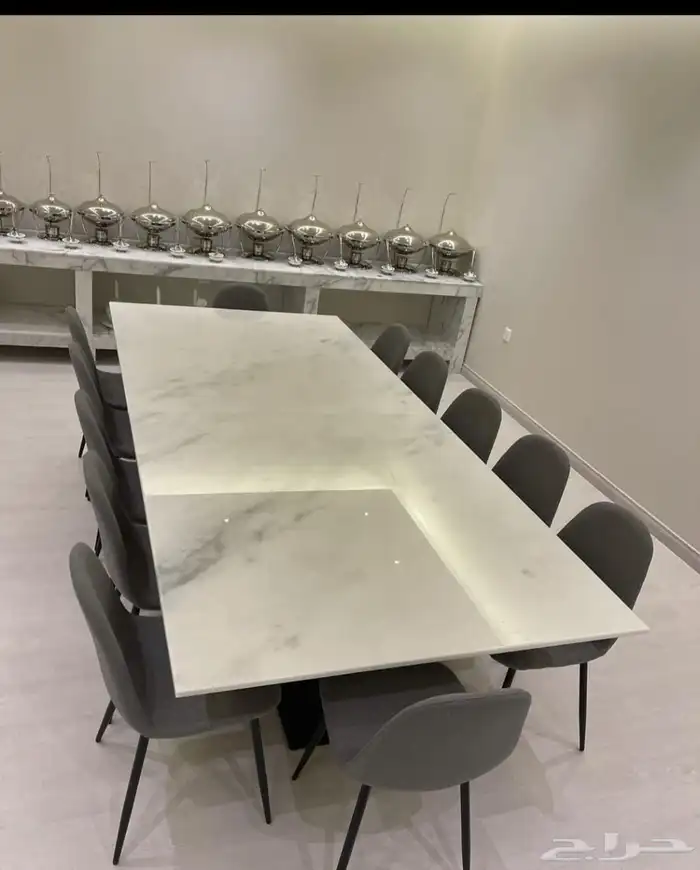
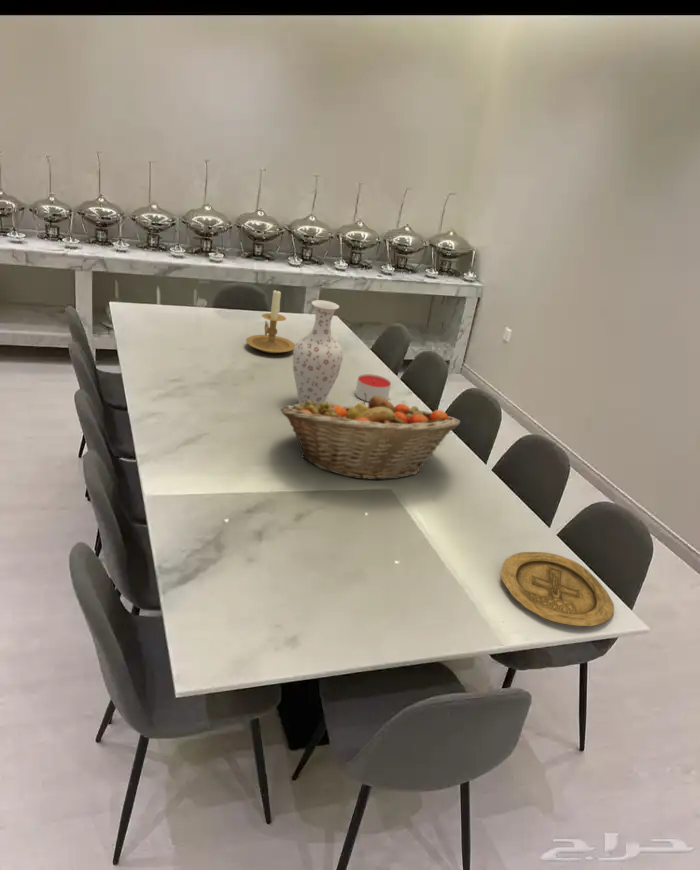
+ candle holder [245,288,296,354]
+ candle [354,373,392,403]
+ plate [500,551,615,627]
+ vase [292,299,344,406]
+ fruit basket [280,393,461,482]
